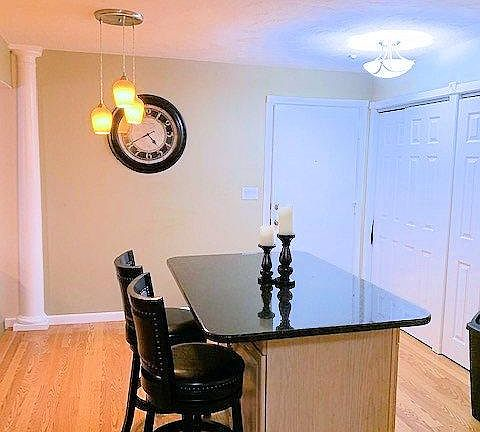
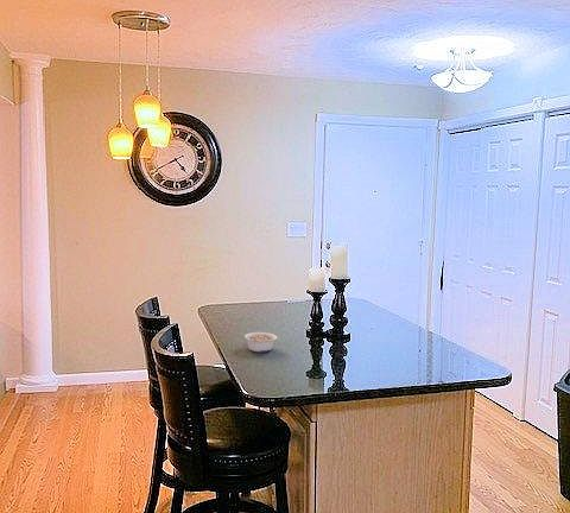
+ legume [243,331,278,353]
